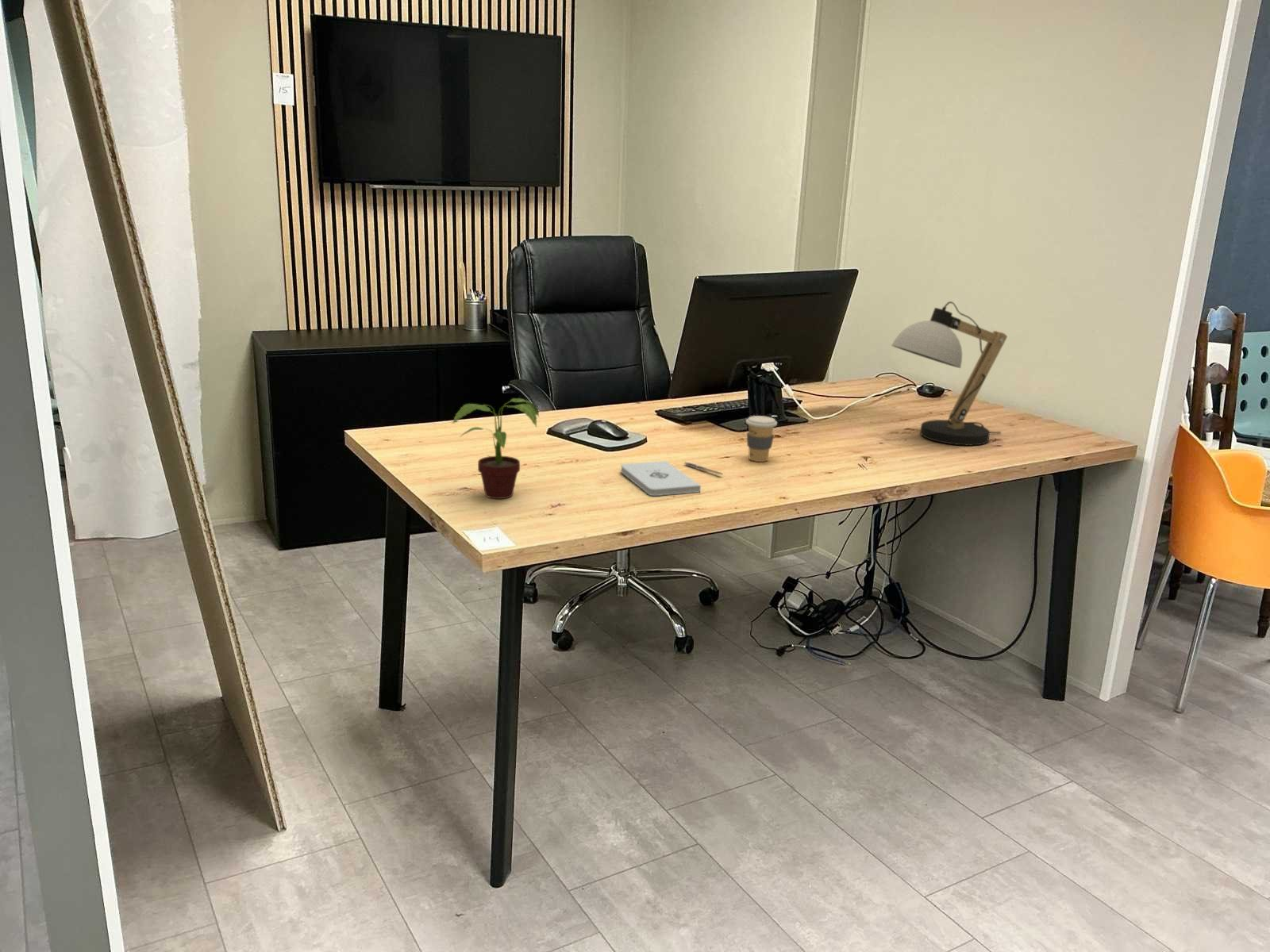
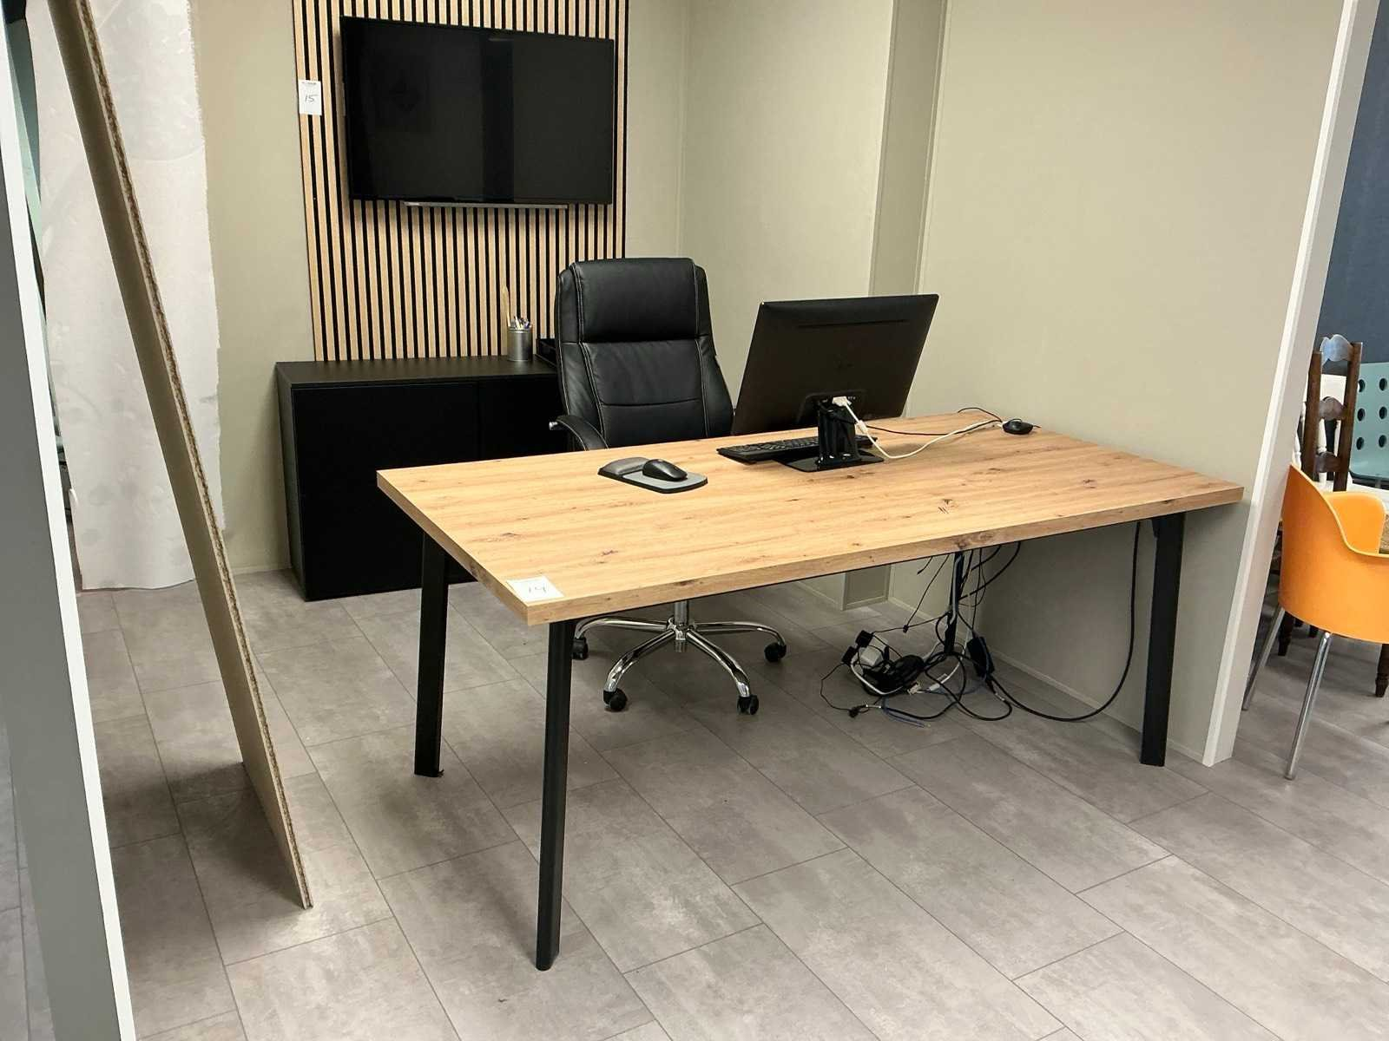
- notepad [620,460,702,497]
- coffee cup [745,415,778,463]
- pen [683,462,724,476]
- desk lamp [891,301,1008,447]
- potted plant [452,397,540,500]
